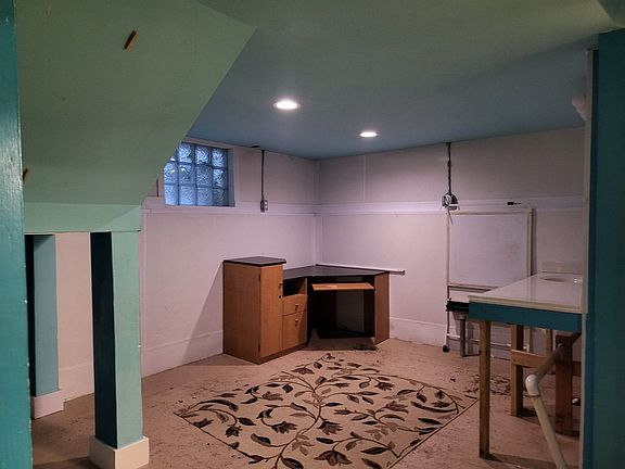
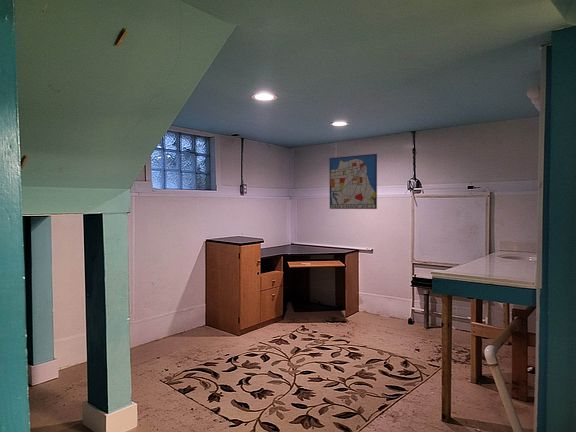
+ wall art [329,153,378,210]
